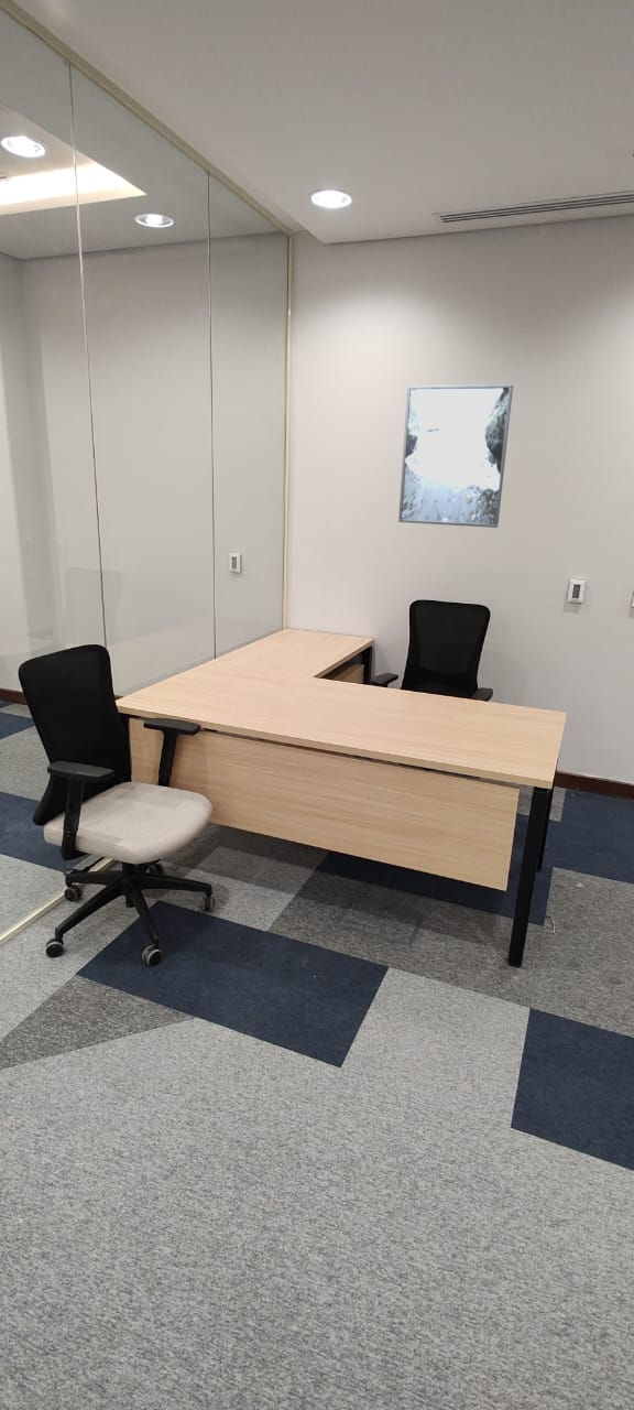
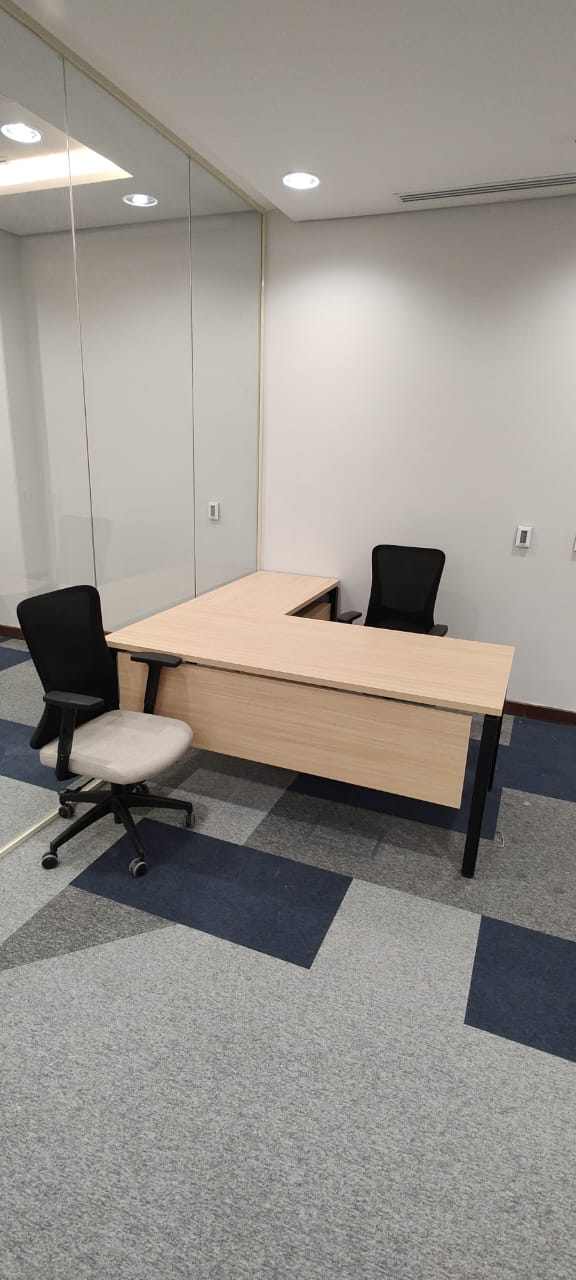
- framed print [397,383,514,529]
